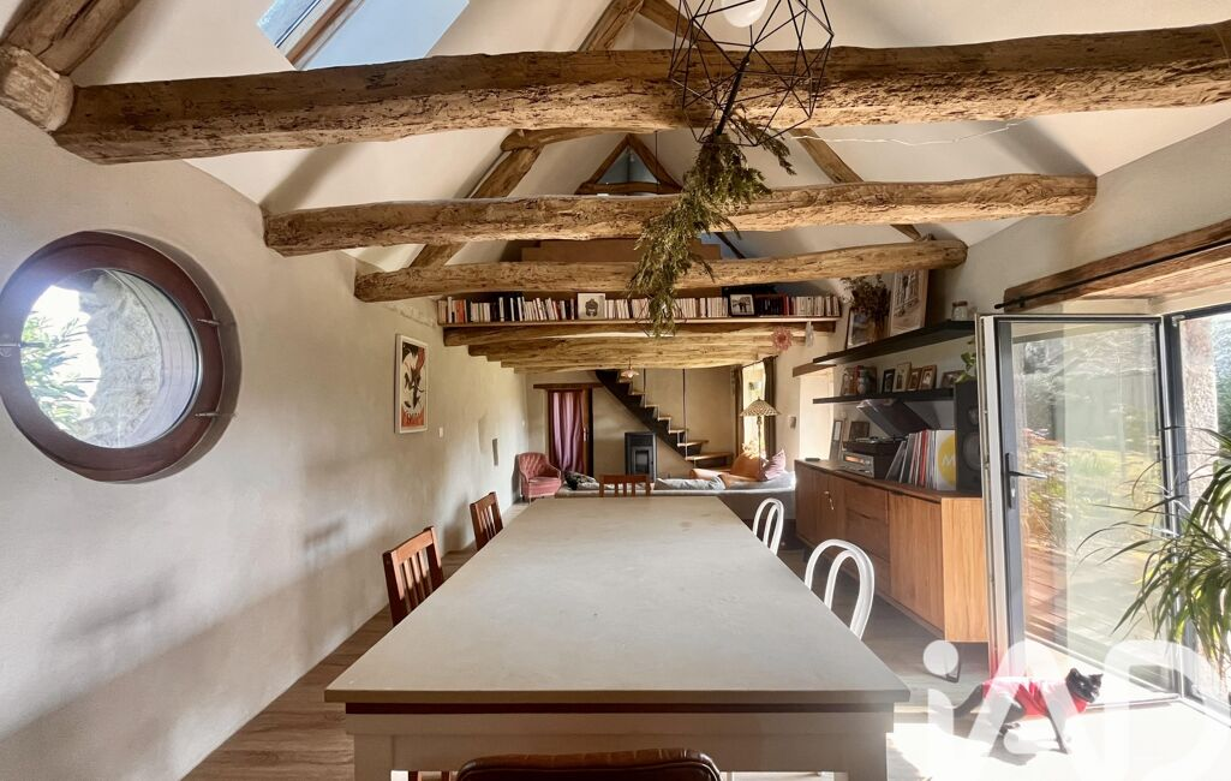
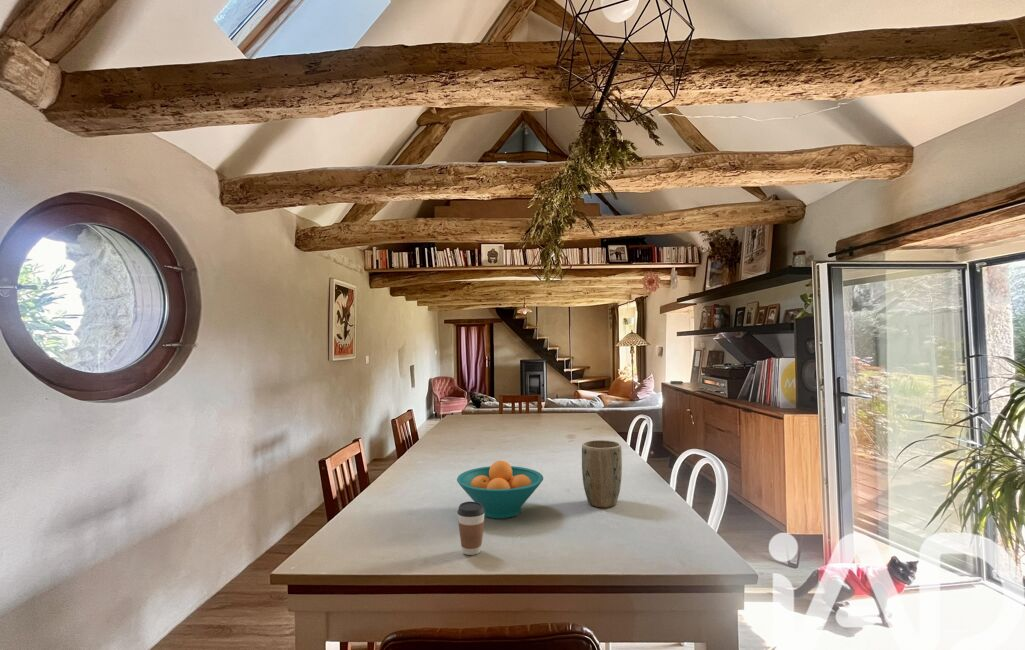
+ coffee cup [456,501,485,556]
+ plant pot [581,439,623,509]
+ fruit bowl [456,460,544,520]
